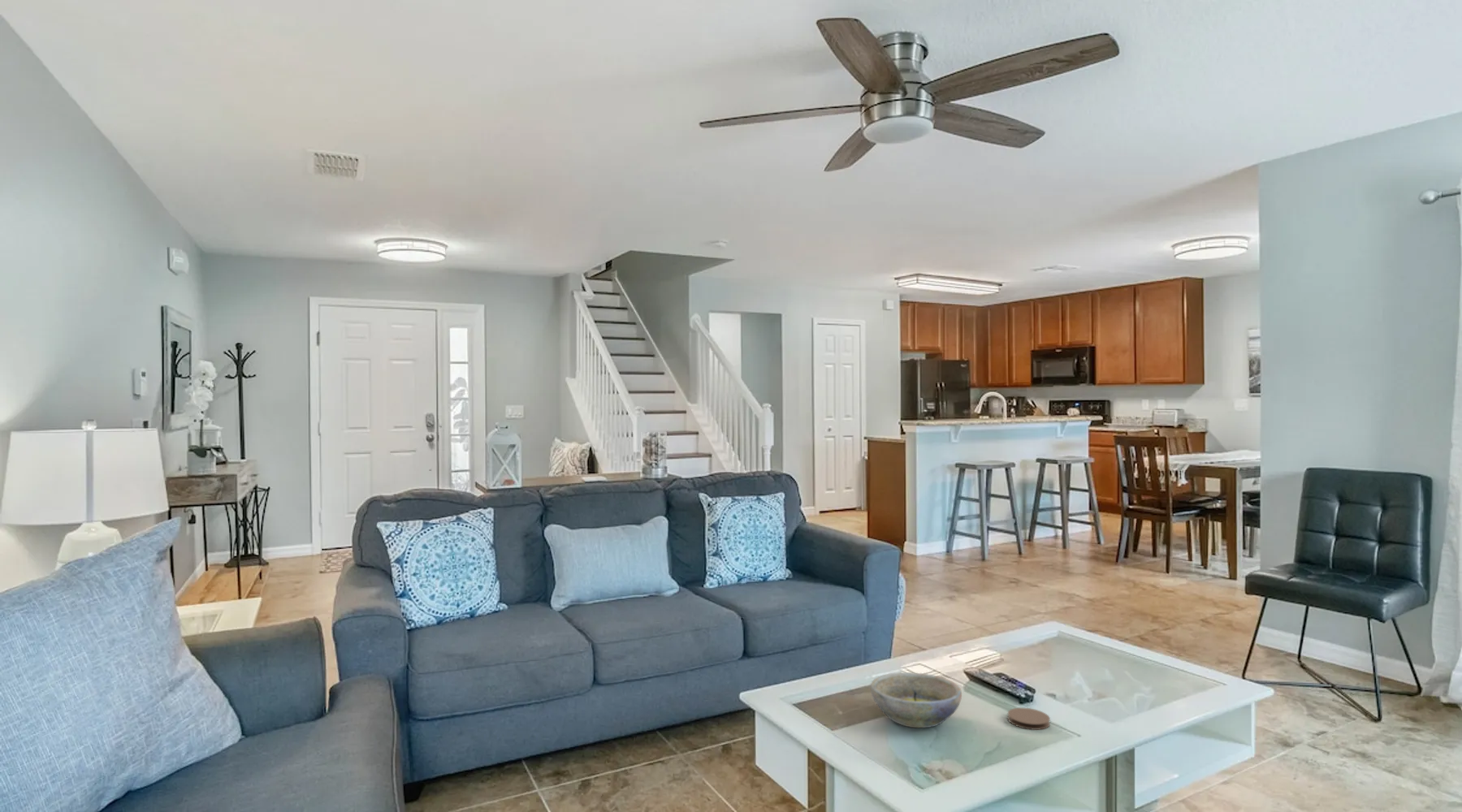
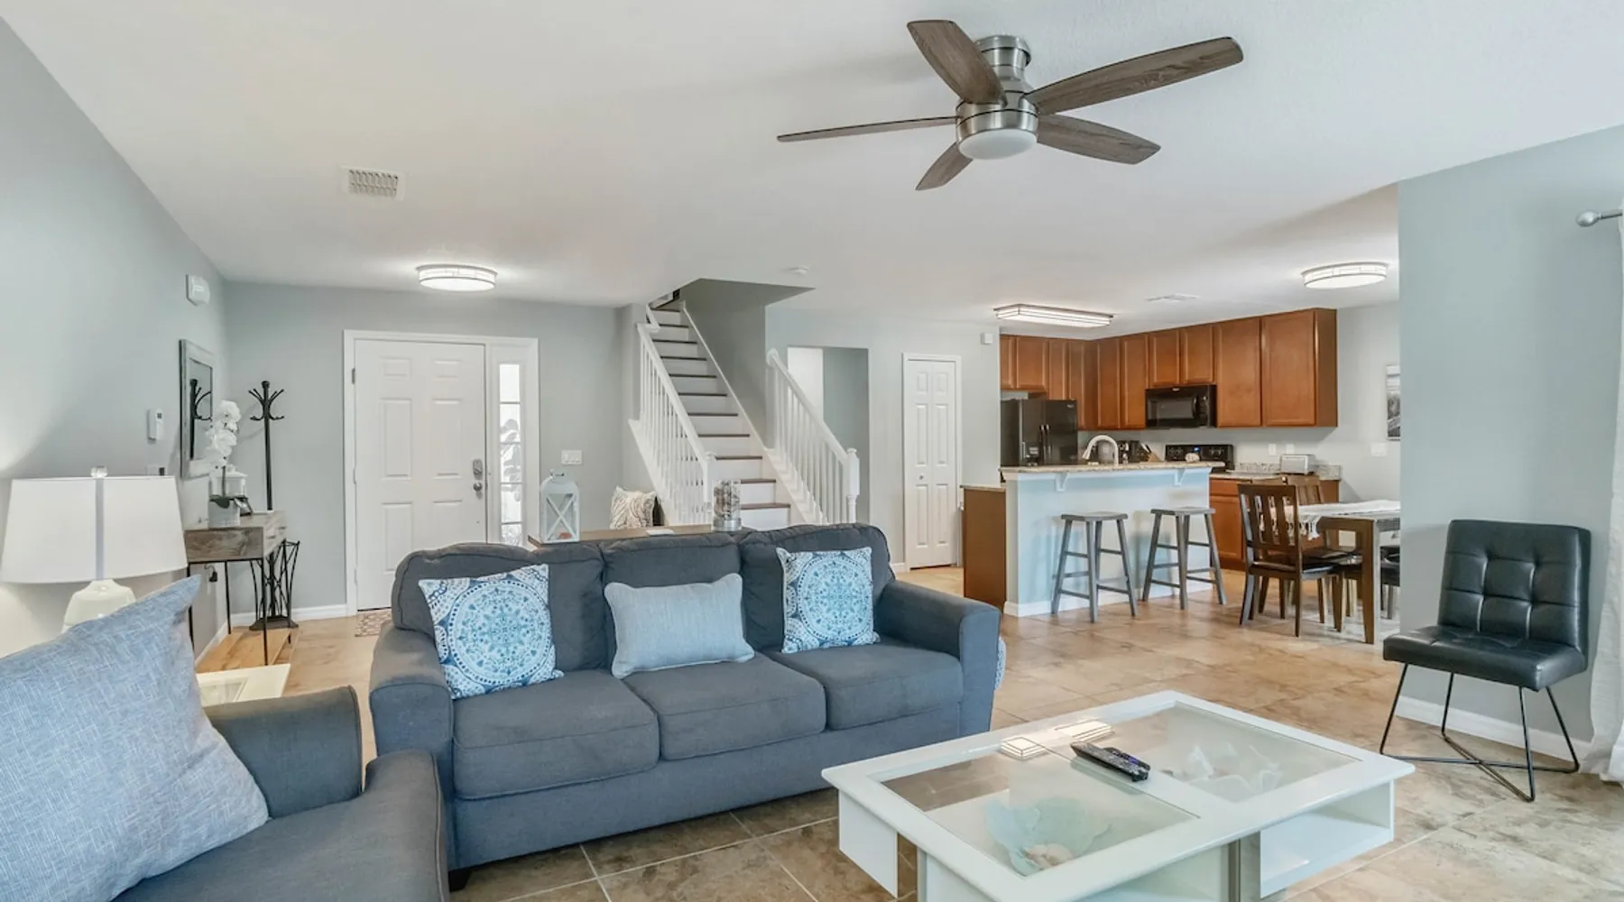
- bowl [870,672,962,728]
- coaster [1007,707,1051,731]
